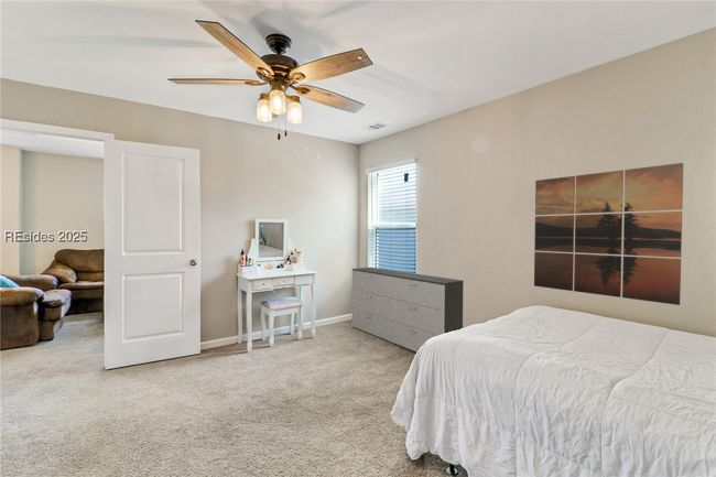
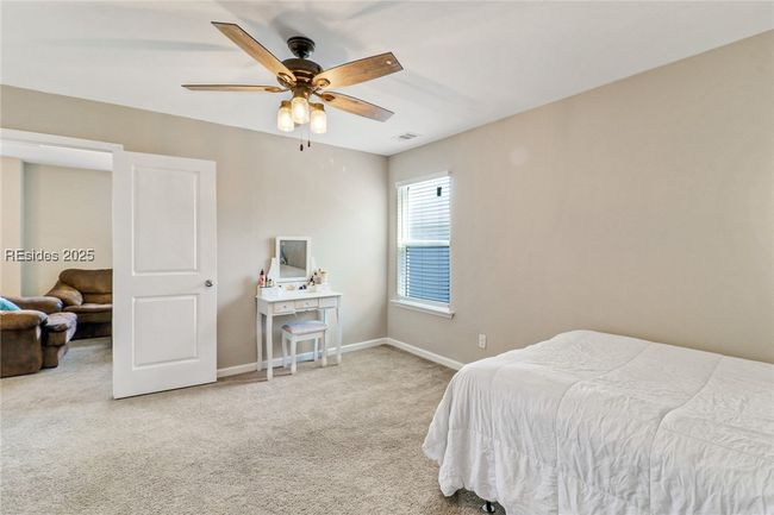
- dresser [351,267,465,353]
- wall art [533,162,684,306]
